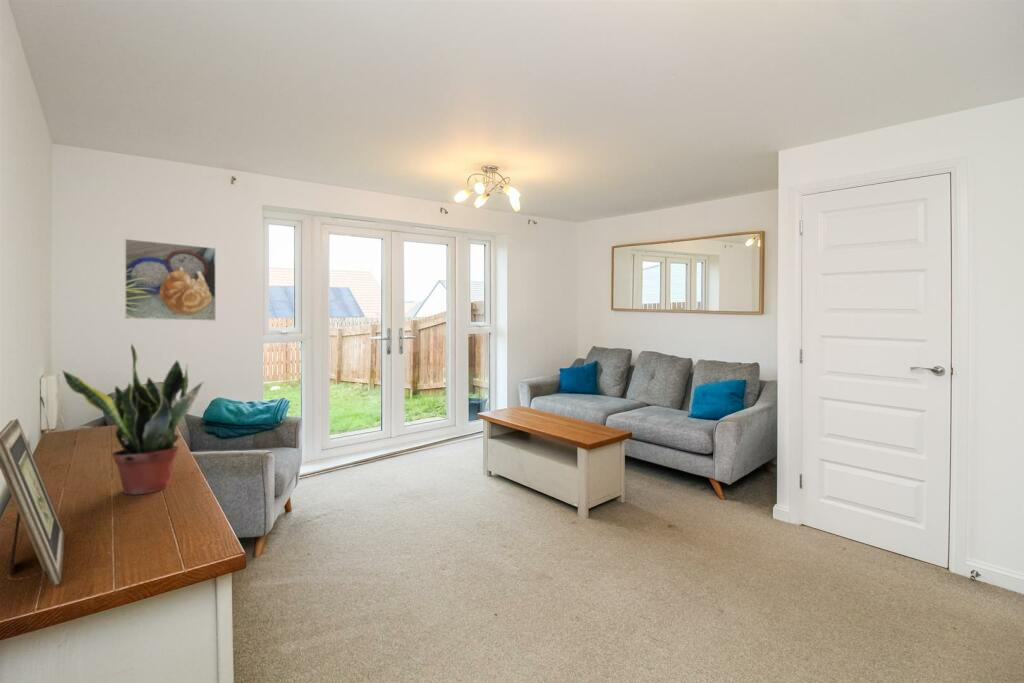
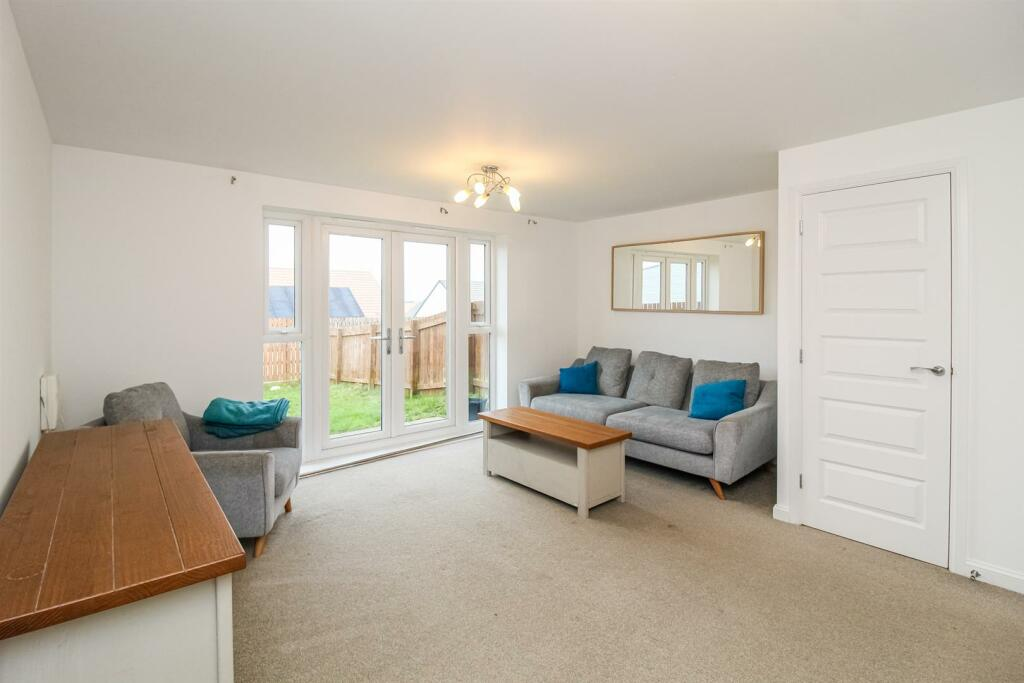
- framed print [124,238,217,322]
- potted plant [61,343,205,495]
- picture frame [0,418,66,587]
